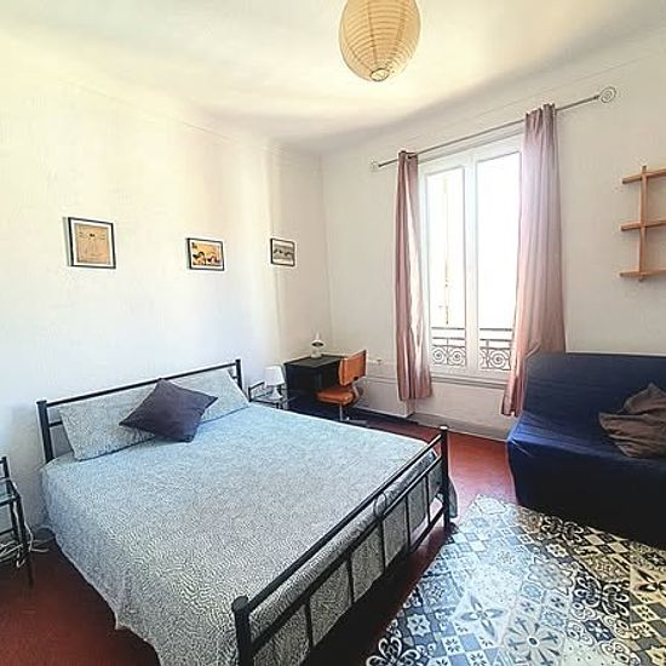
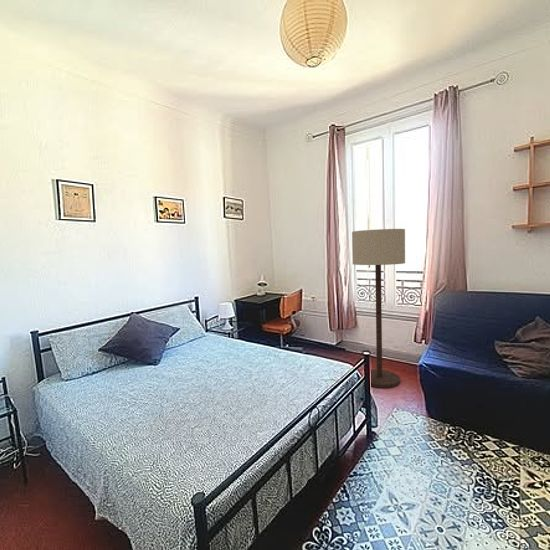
+ floor lamp [351,228,406,389]
